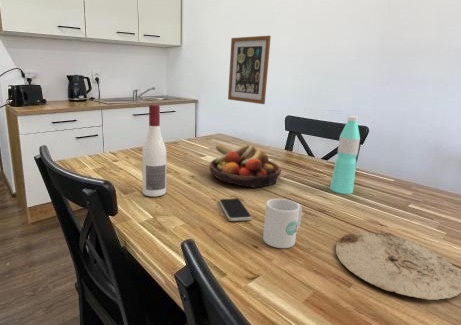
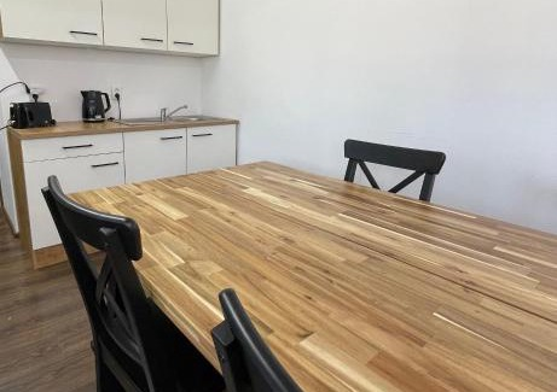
- water bottle [329,115,361,195]
- fruit bowl [209,143,282,189]
- mug [262,198,303,249]
- wall art [227,35,272,105]
- smartphone [218,198,252,222]
- plate [335,232,461,301]
- alcohol [141,104,168,198]
